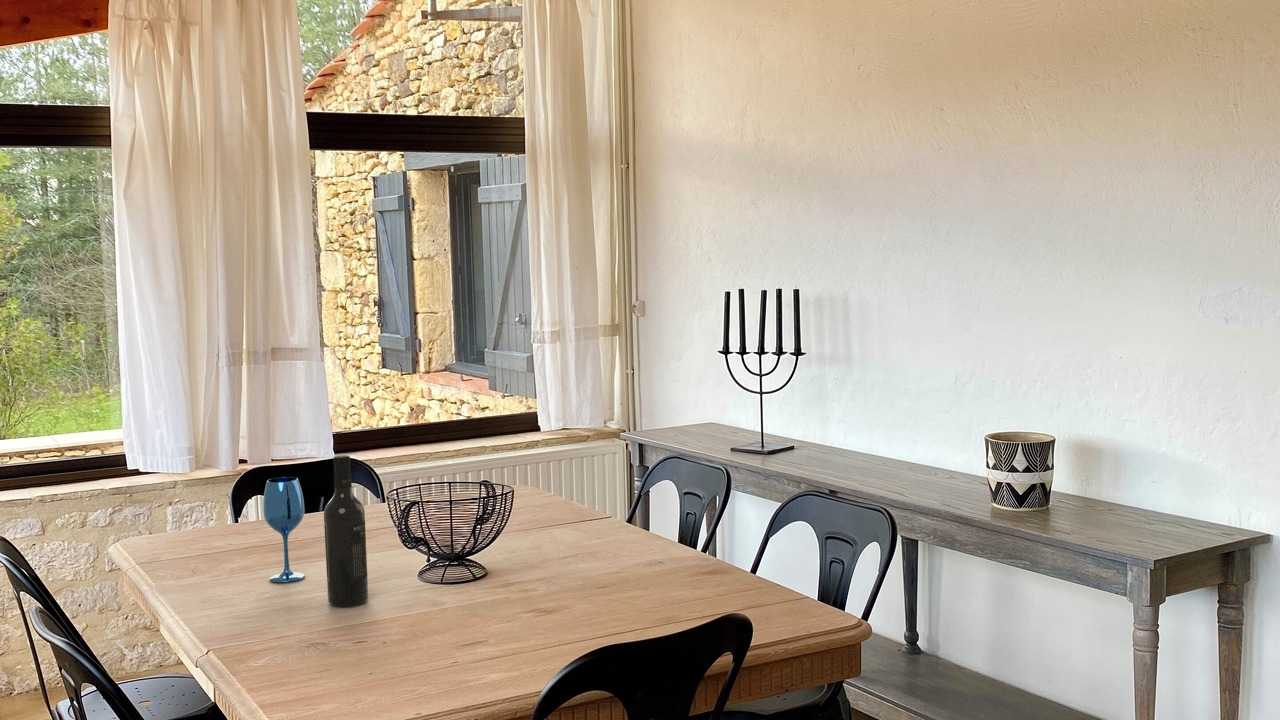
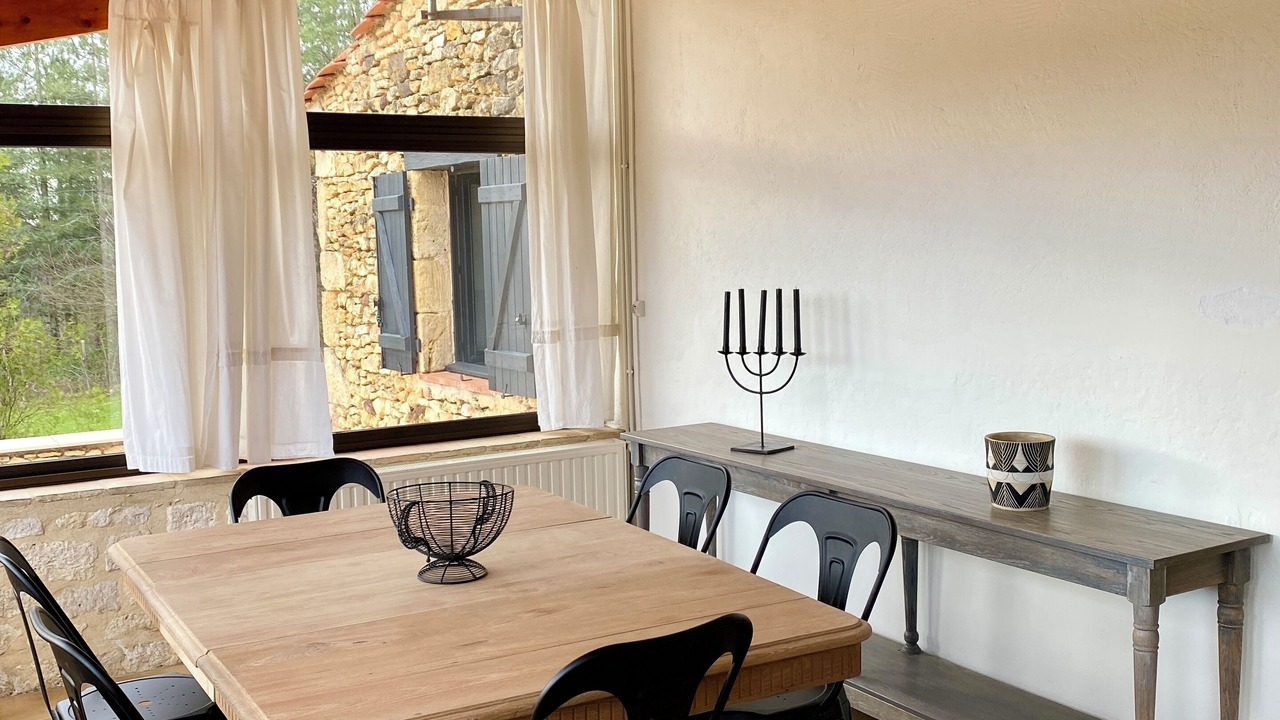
- wine bottle [323,454,369,608]
- wineglass [262,476,306,583]
